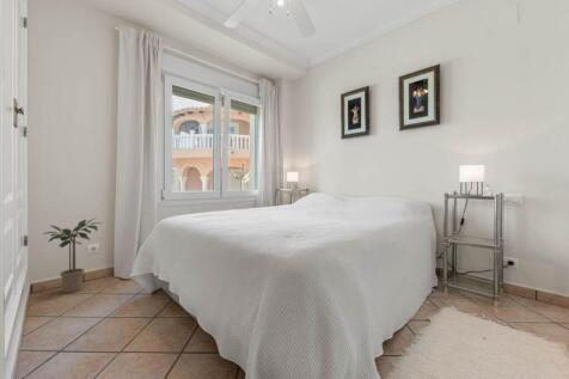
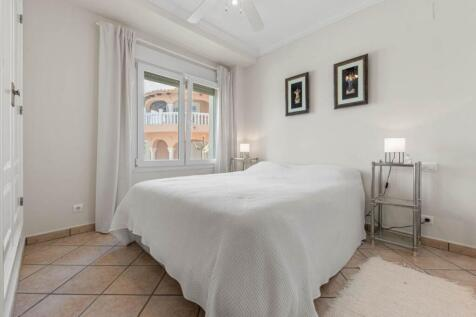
- potted plant [42,216,102,294]
